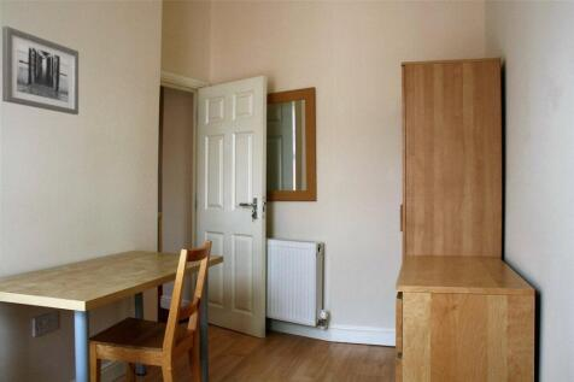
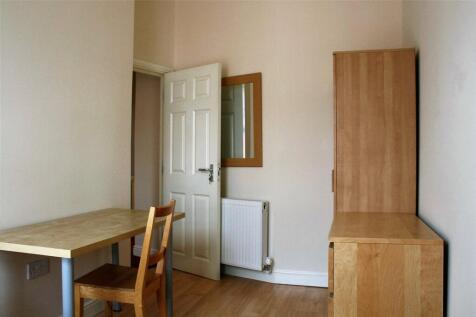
- wall art [1,25,80,116]
